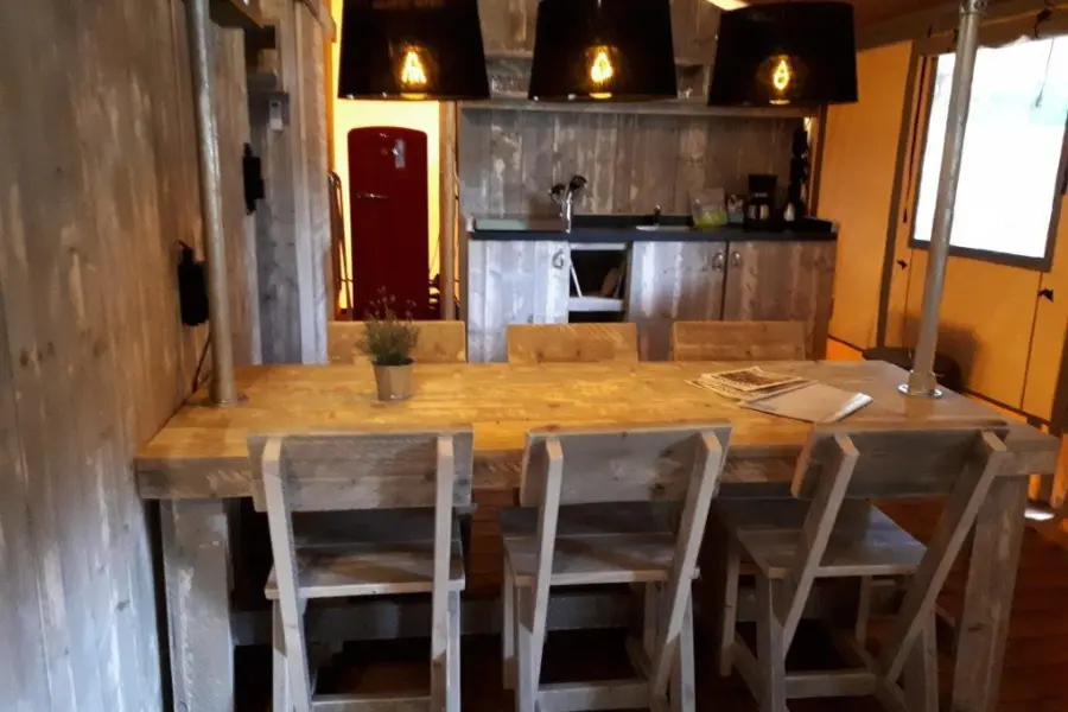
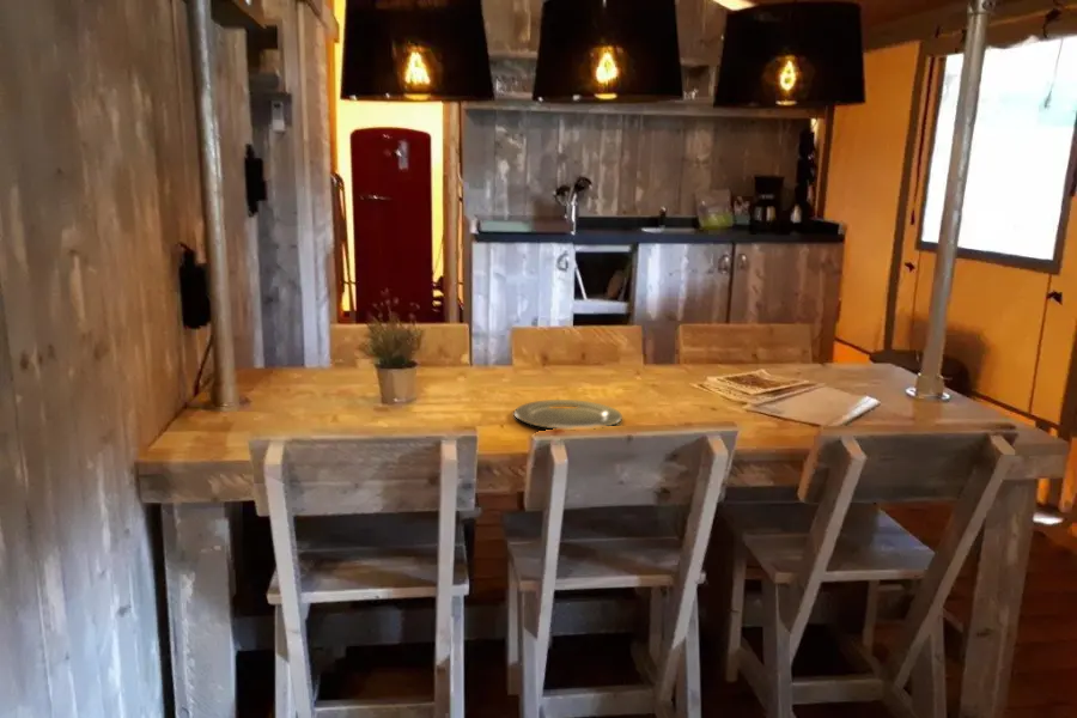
+ plate [513,398,623,430]
